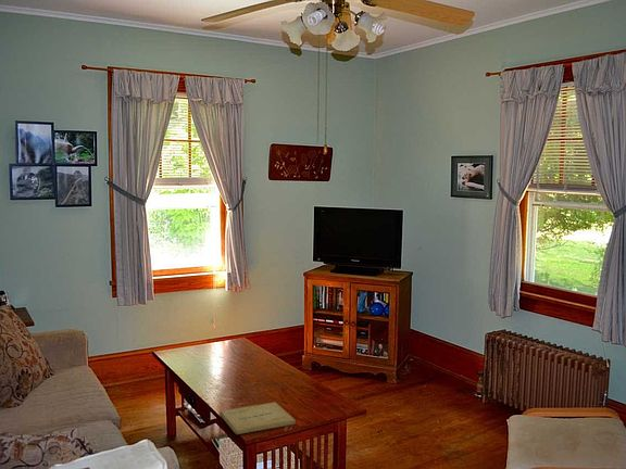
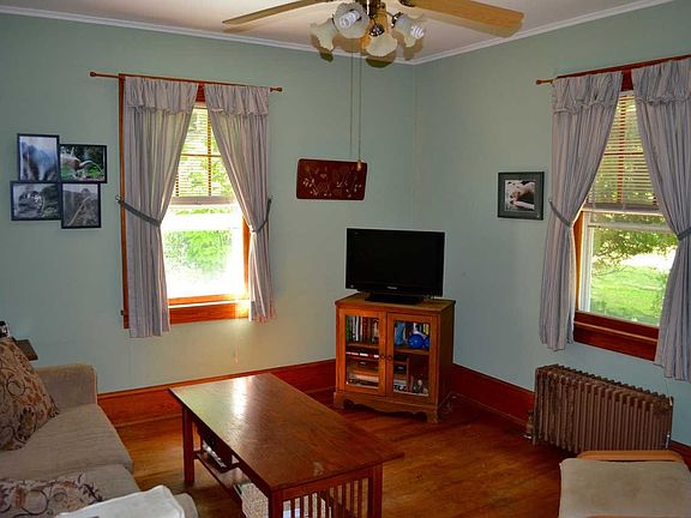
- book [218,402,297,435]
